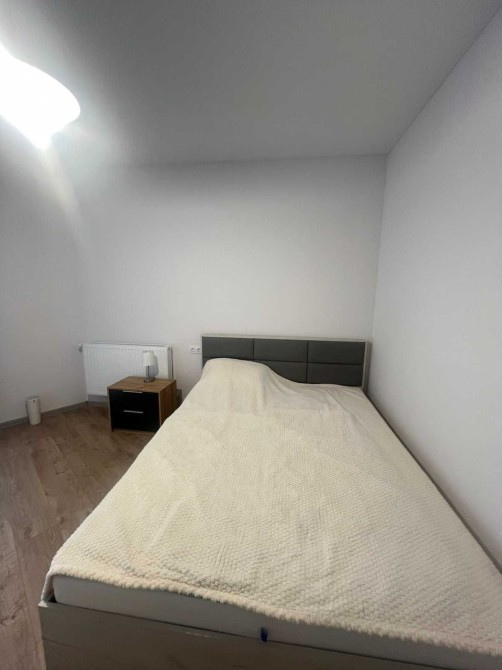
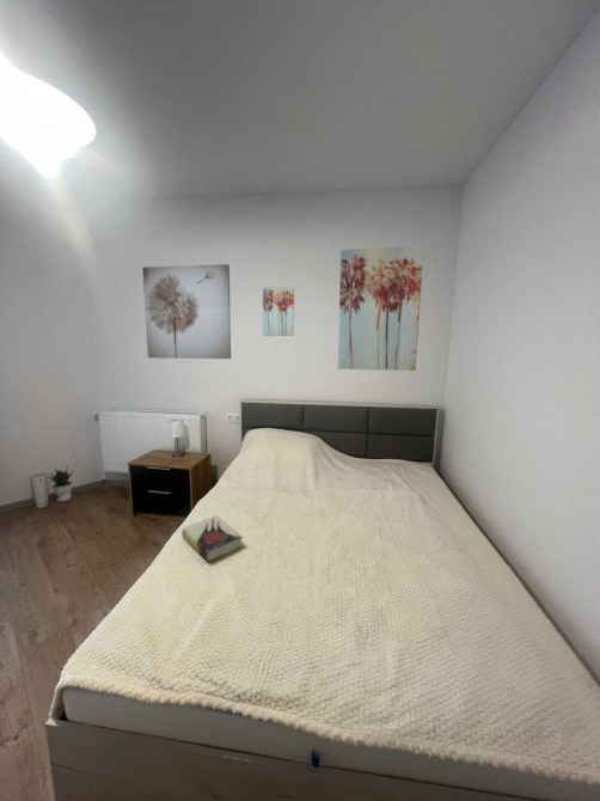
+ book [180,514,244,562]
+ potted plant [44,465,74,502]
+ wall art [337,245,424,372]
+ wall art [262,286,295,337]
+ wall art [141,263,232,360]
